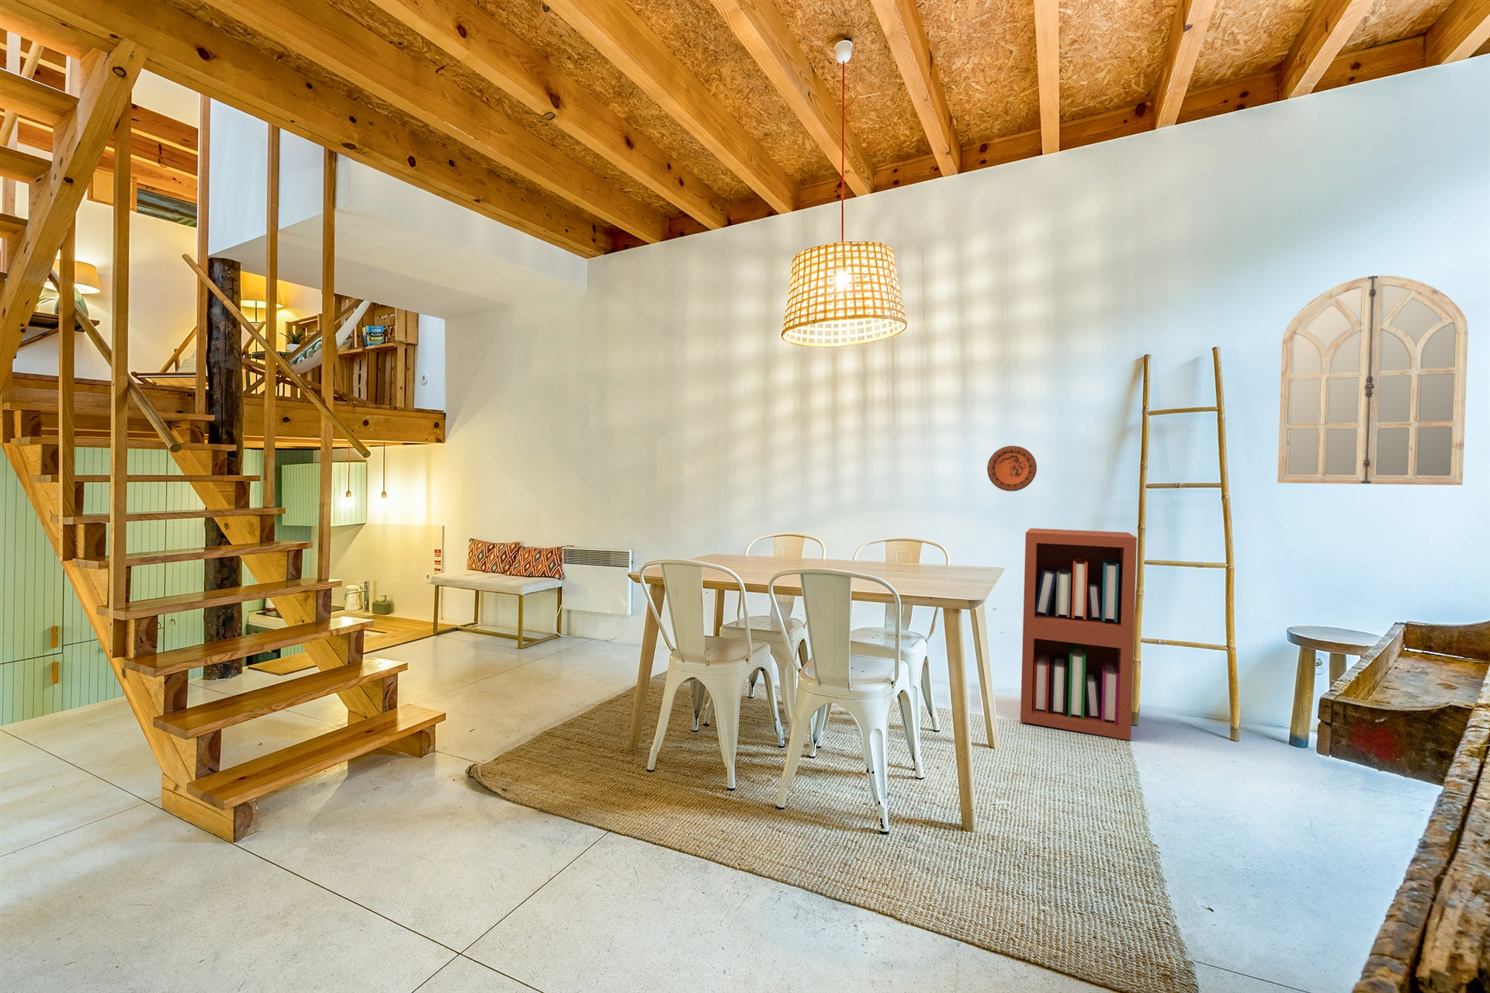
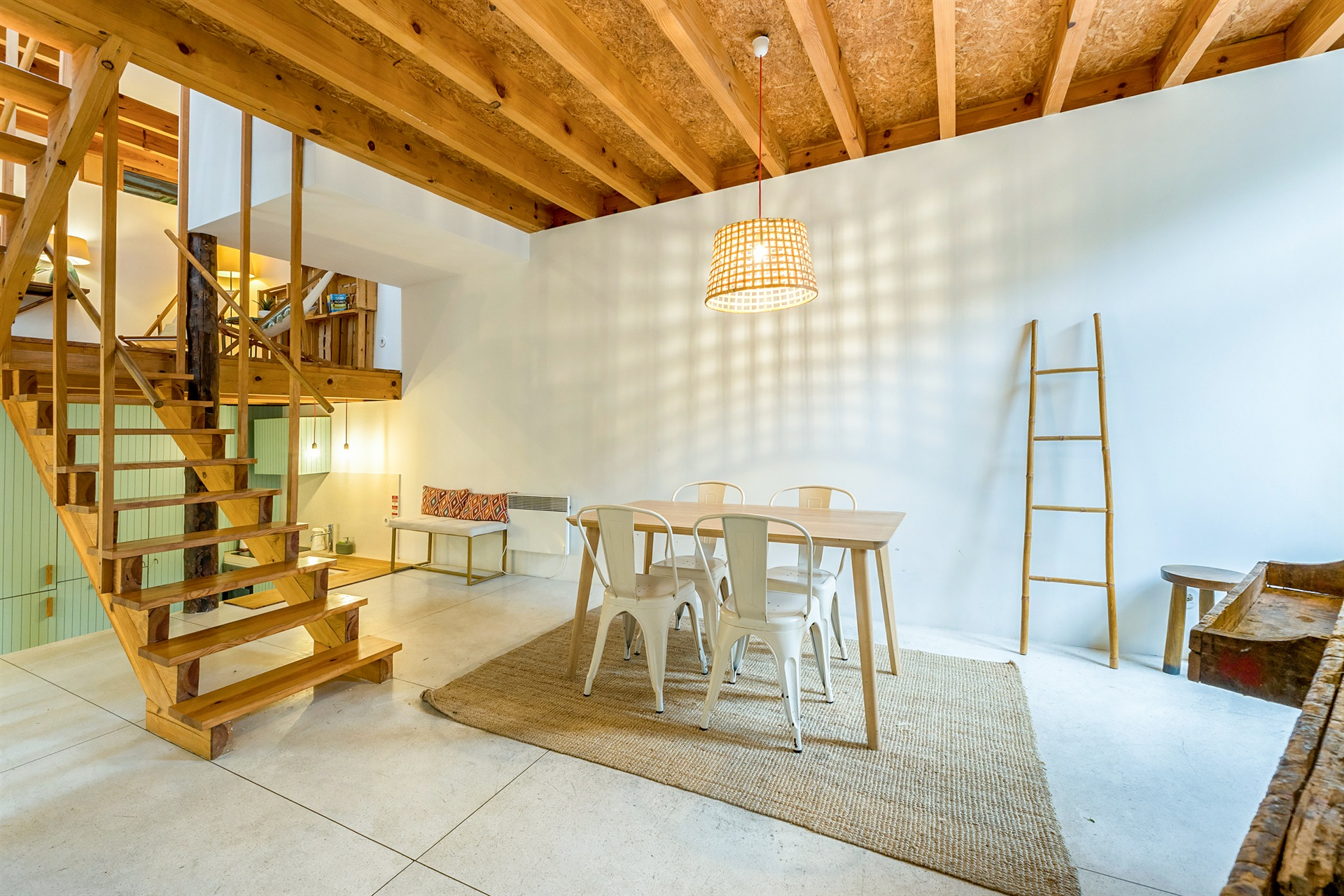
- home mirror [1277,275,1468,485]
- decorative plate [987,446,1038,492]
- bookshelf [1020,528,1137,740]
